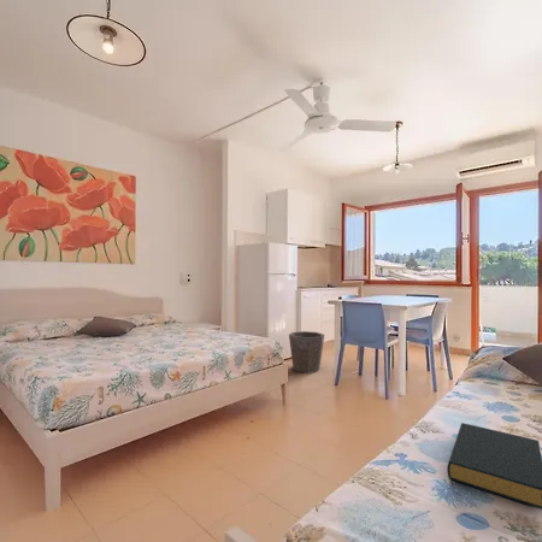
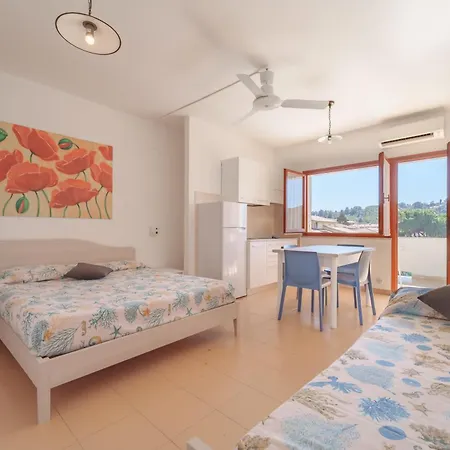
- hardback book [446,422,542,509]
- waste bin [288,330,325,375]
